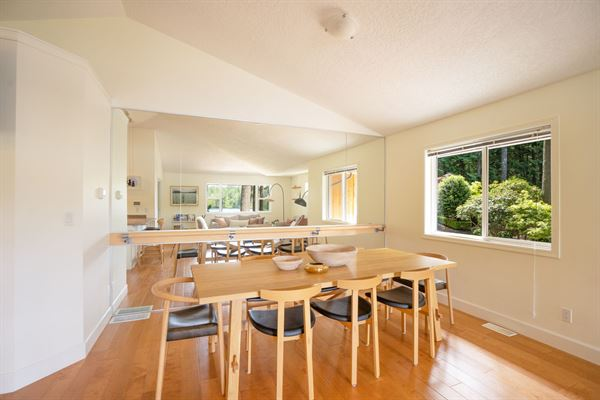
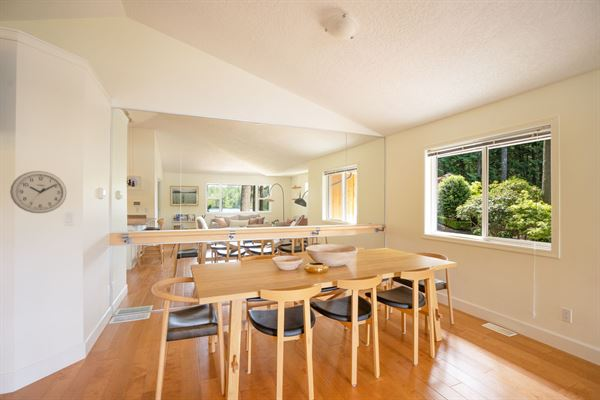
+ wall clock [9,170,68,214]
